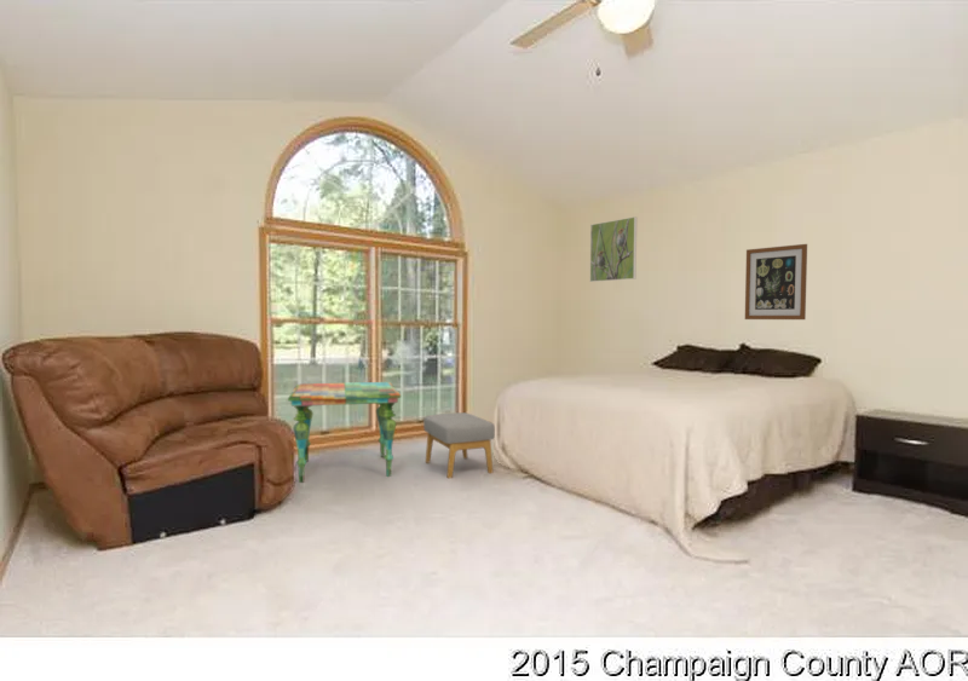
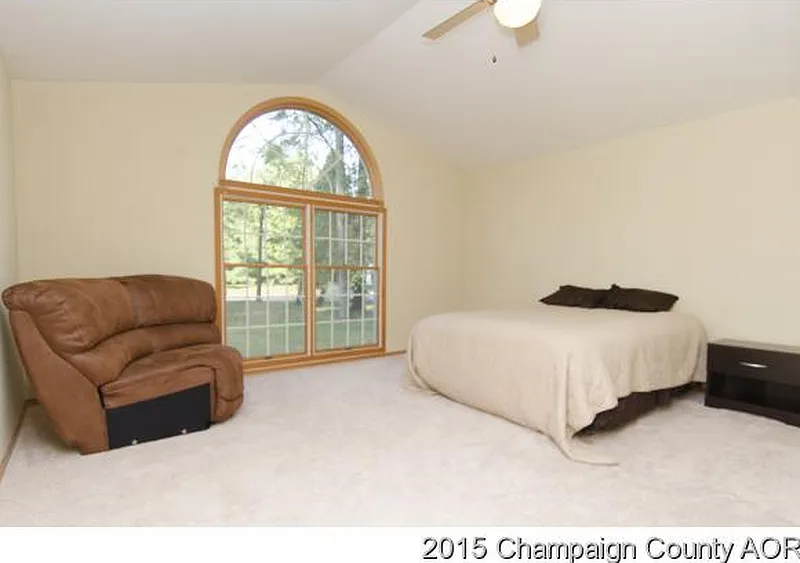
- wall art [744,243,808,321]
- side table [287,381,402,484]
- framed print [589,215,638,283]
- footstool [422,411,496,479]
